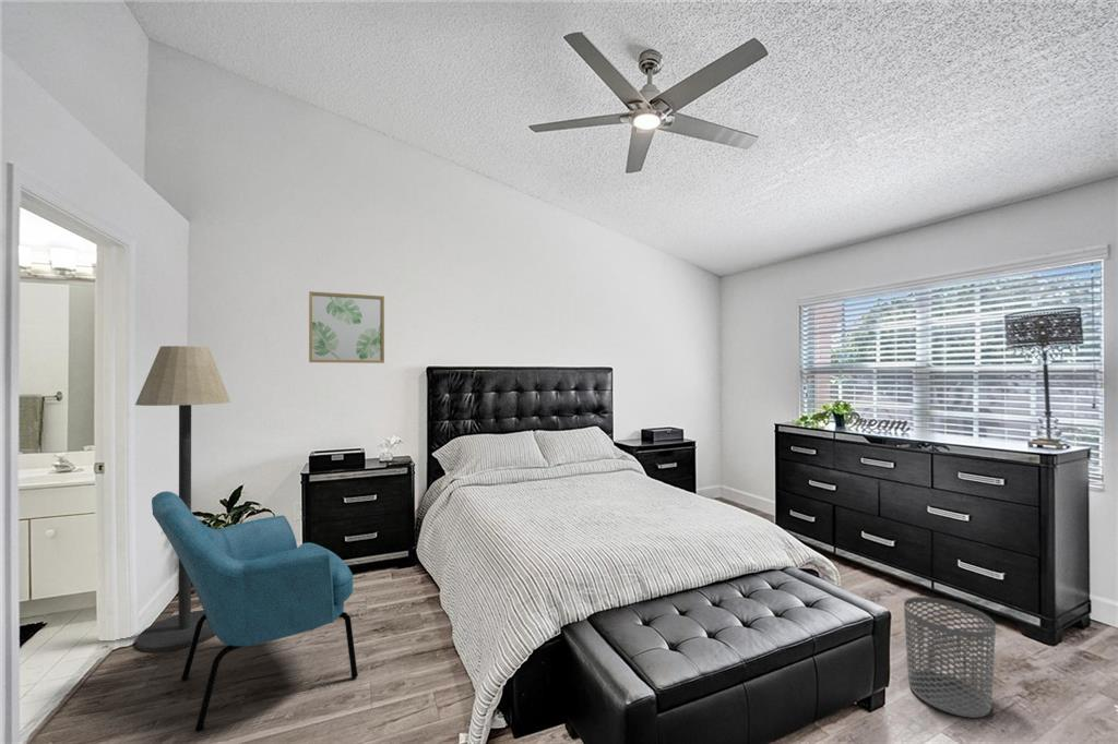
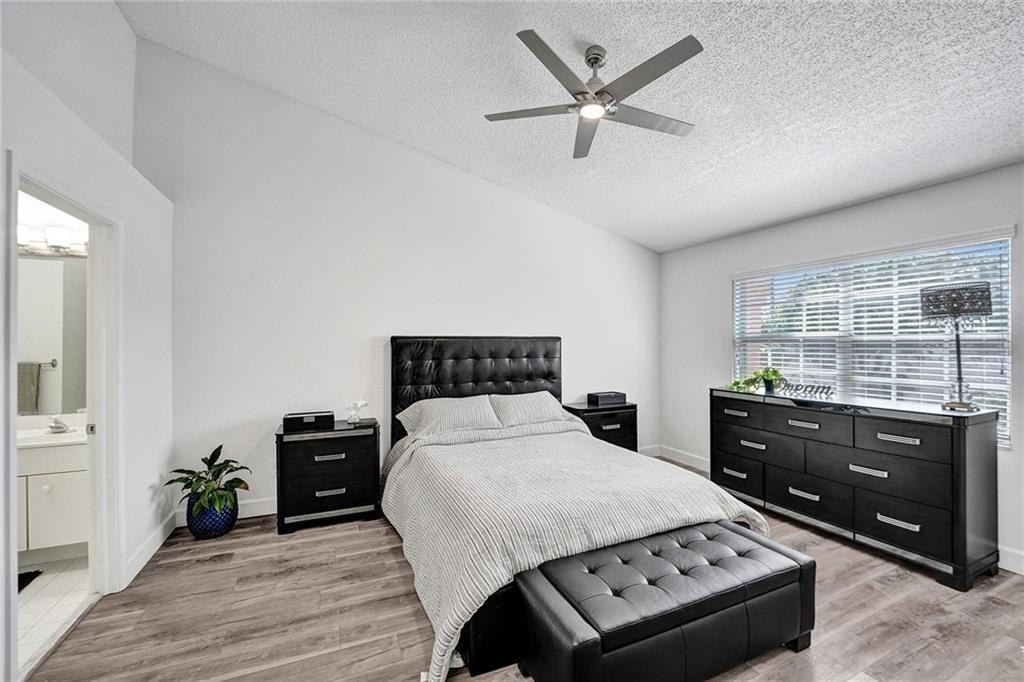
- floor lamp [134,345,231,653]
- wall art [308,290,385,364]
- waste bin [903,596,997,719]
- armchair [151,490,359,732]
